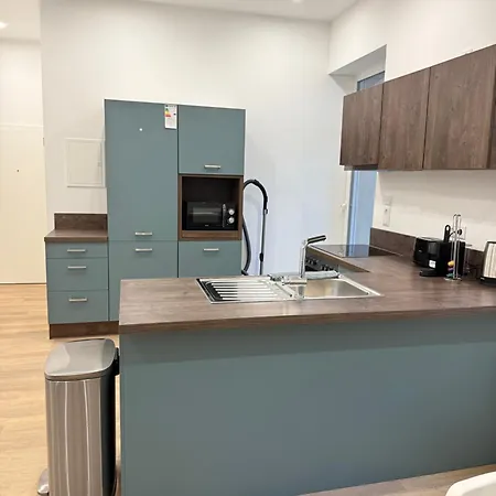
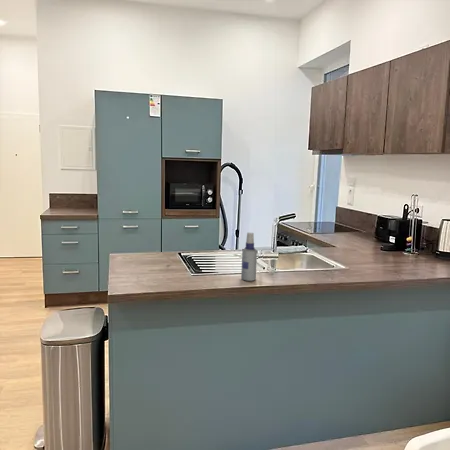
+ spray bottle [240,231,258,282]
